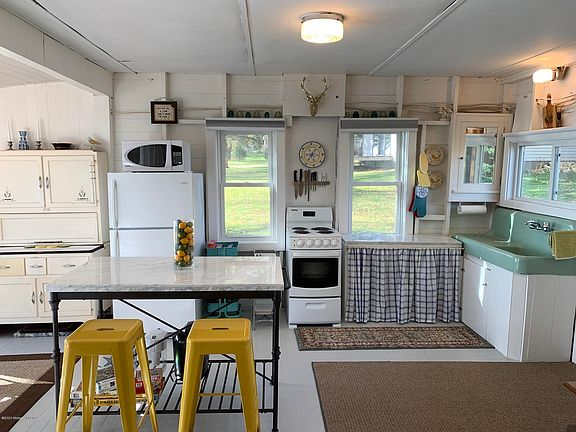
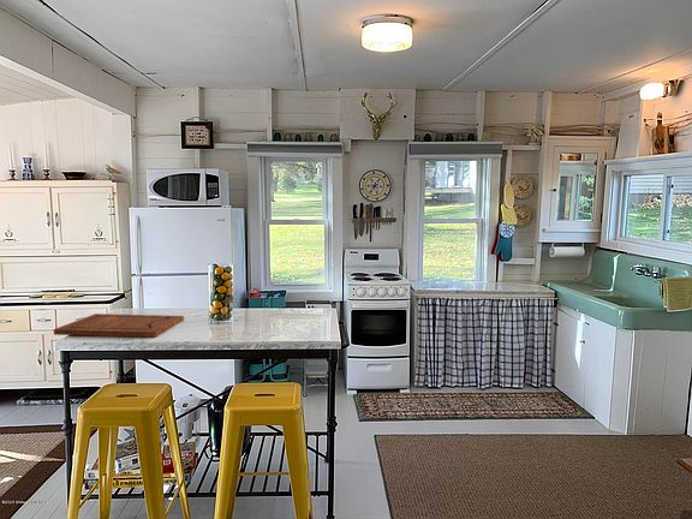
+ cutting board [53,312,185,339]
